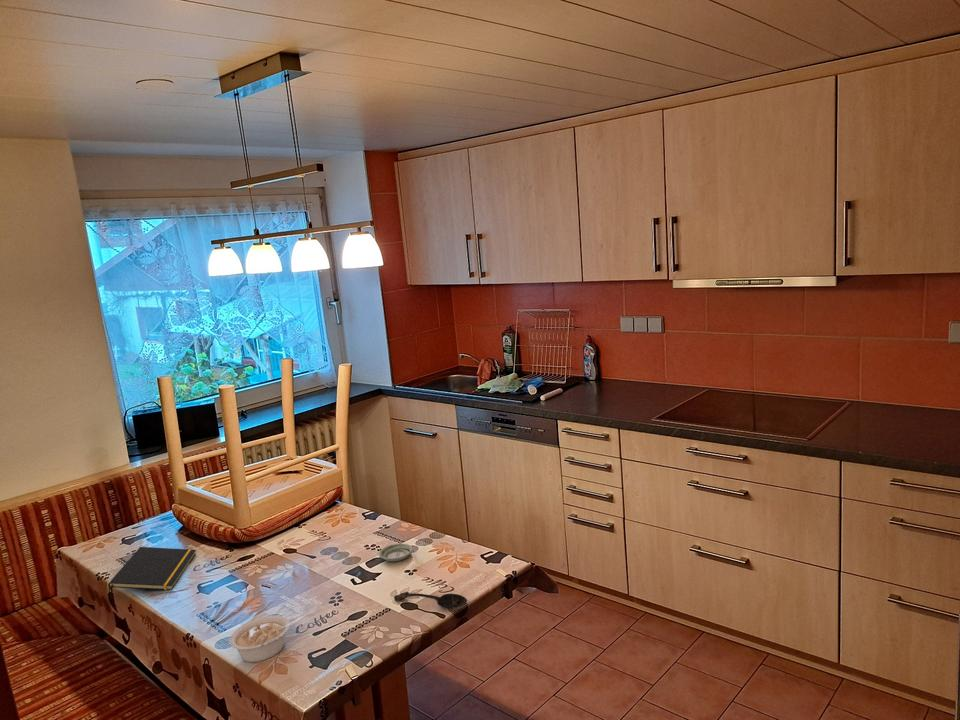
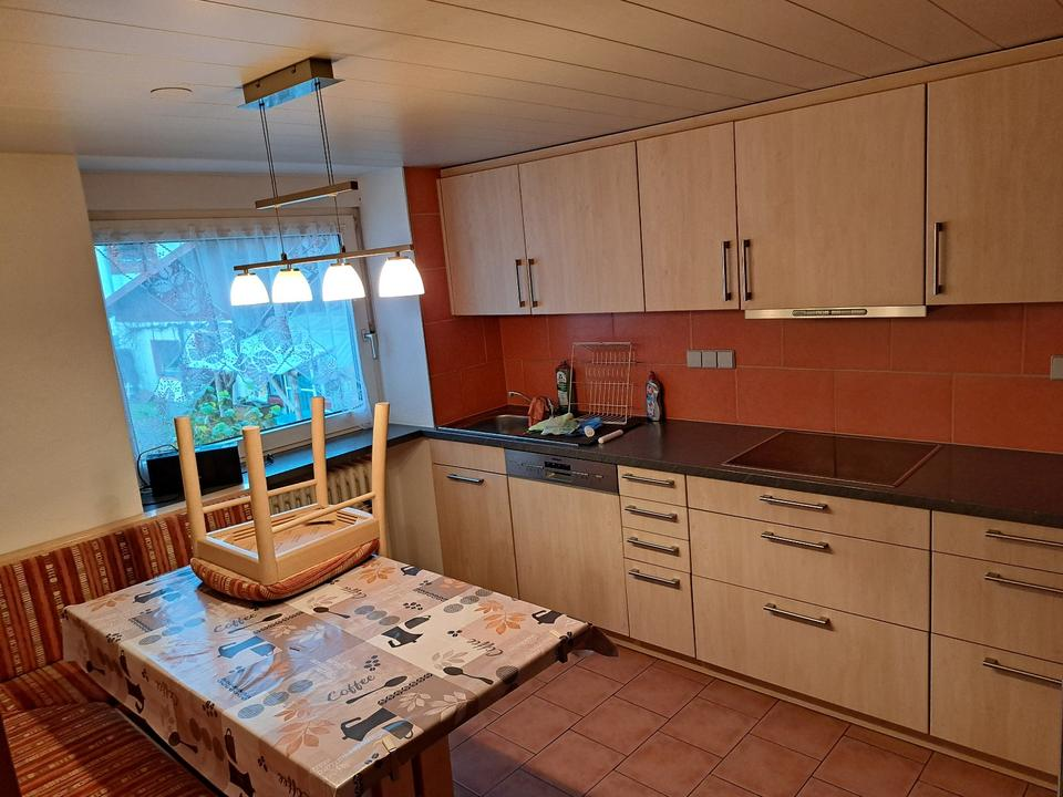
- notepad [107,546,197,600]
- spoon [393,591,468,609]
- saucer [378,542,413,563]
- legume [228,615,303,663]
